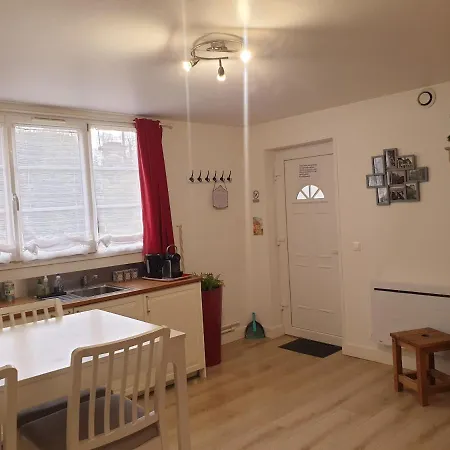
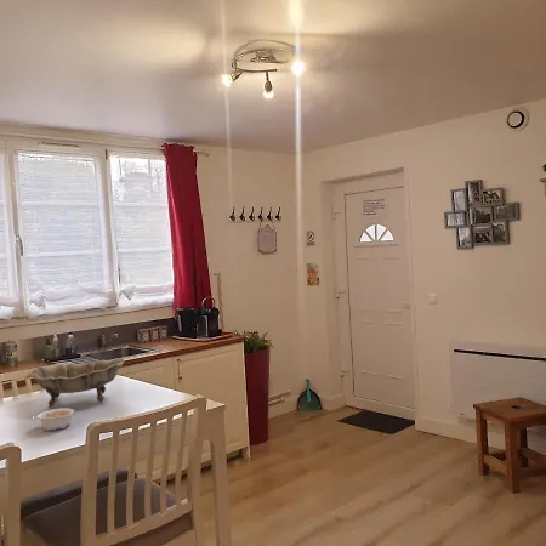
+ legume [35,406,75,432]
+ decorative bowl [25,357,125,409]
